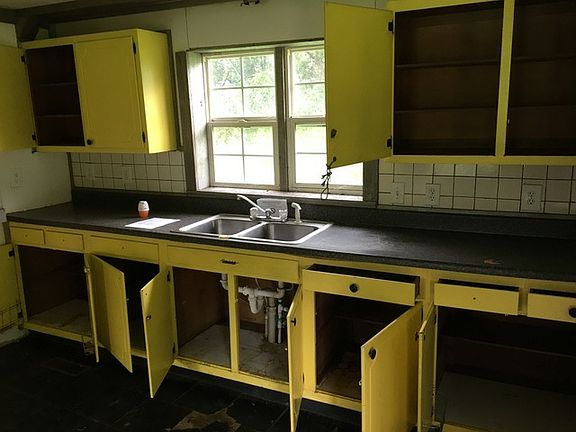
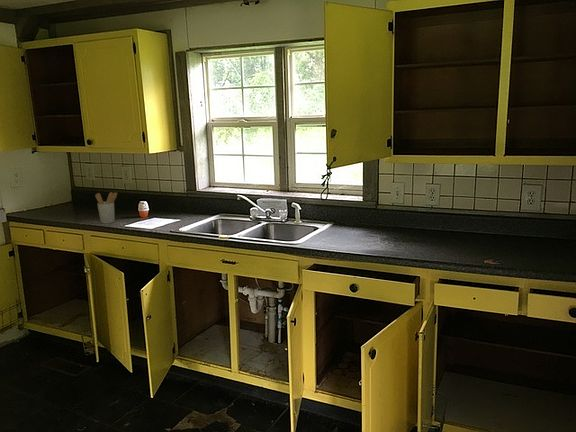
+ utensil holder [94,191,118,224]
